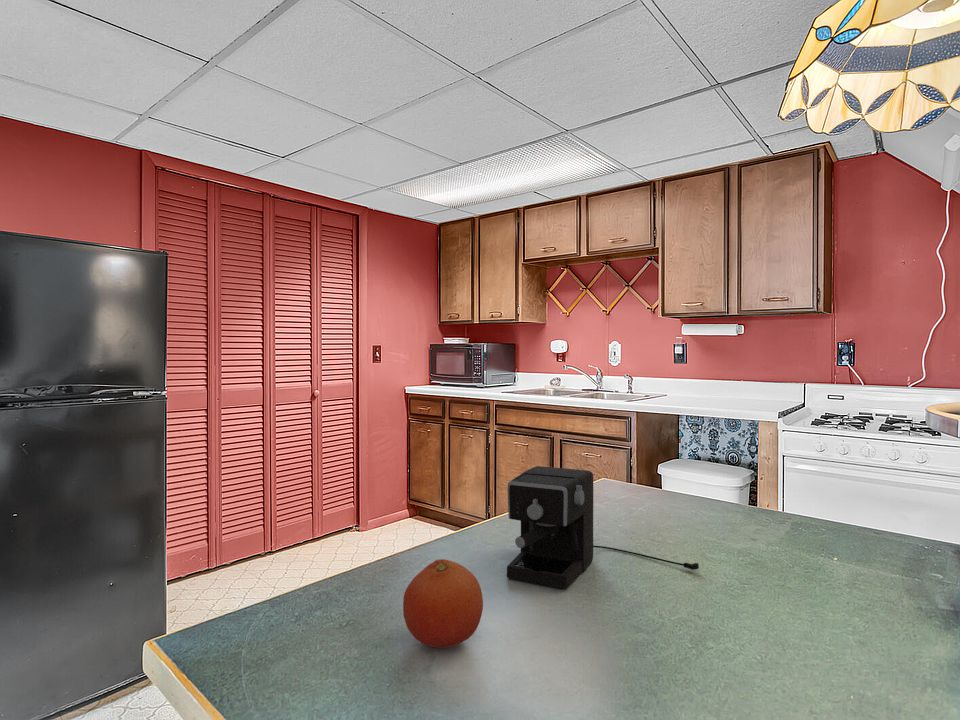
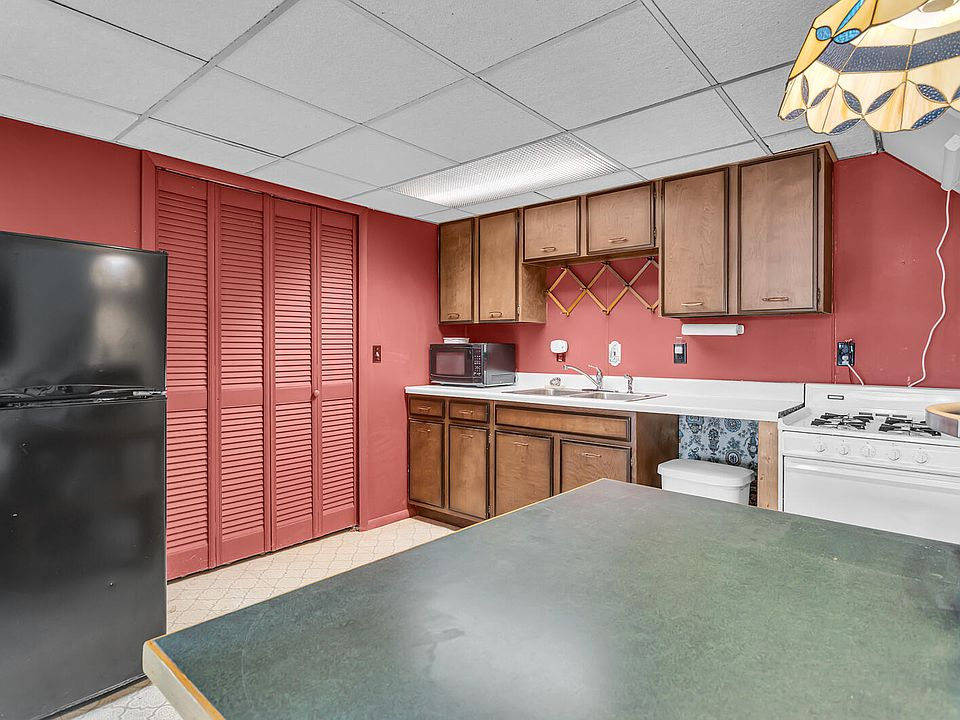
- fruit [402,558,484,649]
- coffee maker [506,465,700,589]
